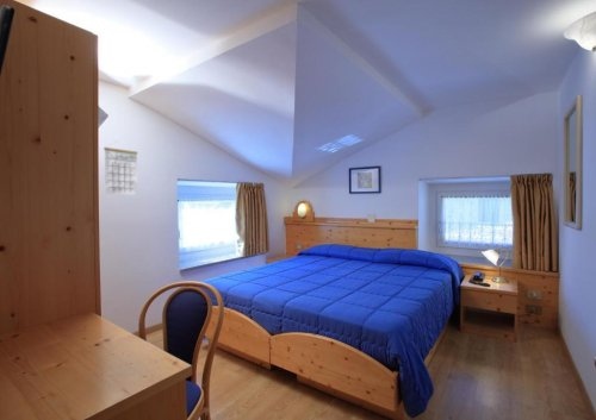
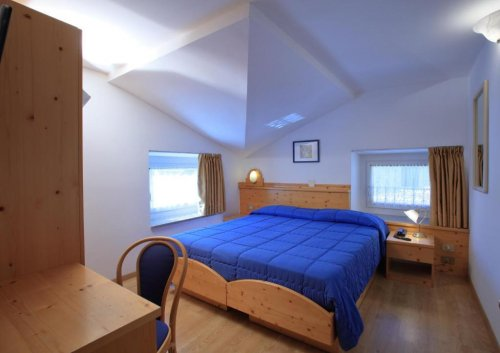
- calendar [103,140,138,196]
